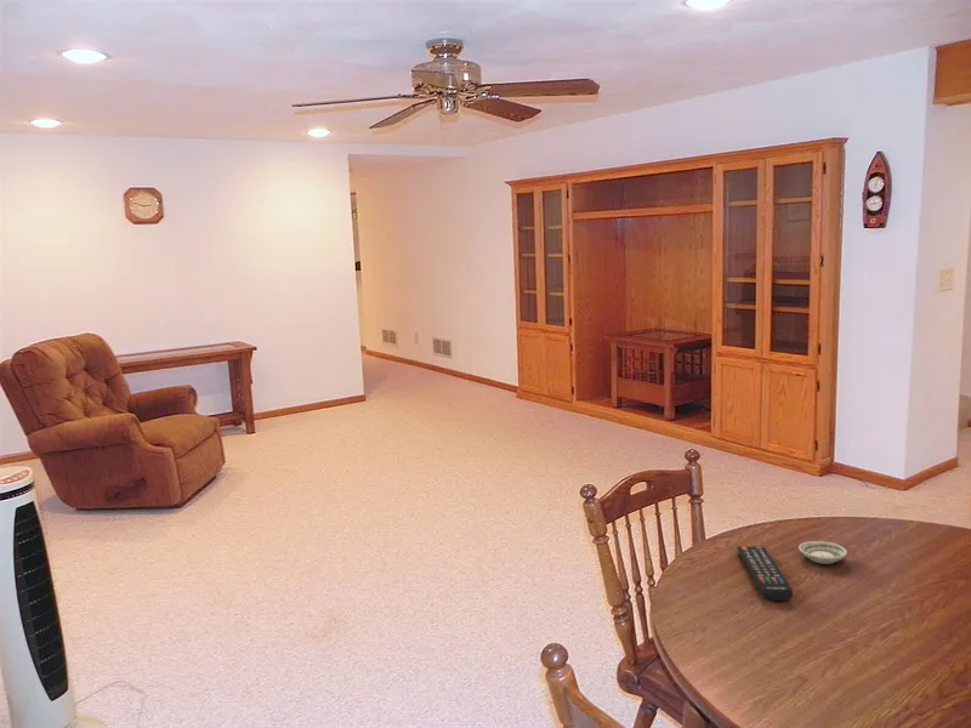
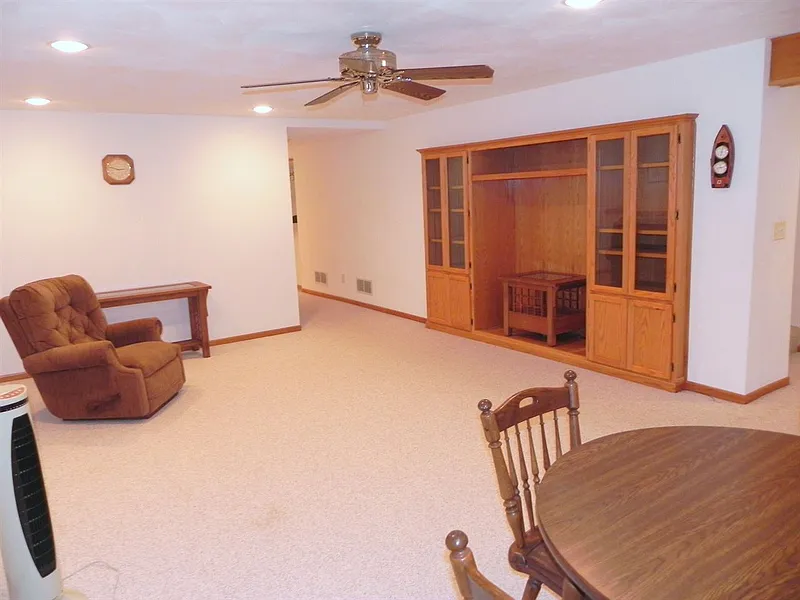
- saucer [797,540,848,565]
- remote control [736,545,794,602]
